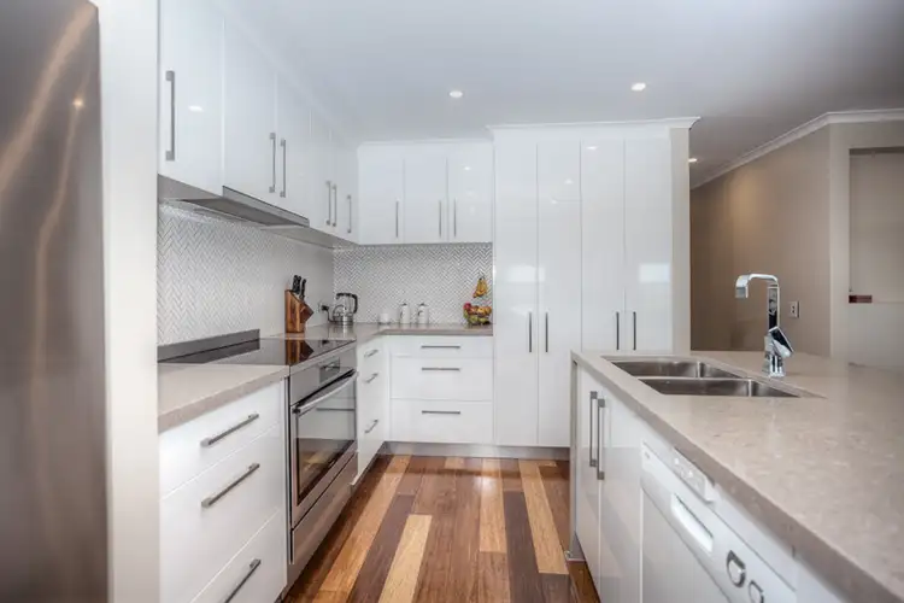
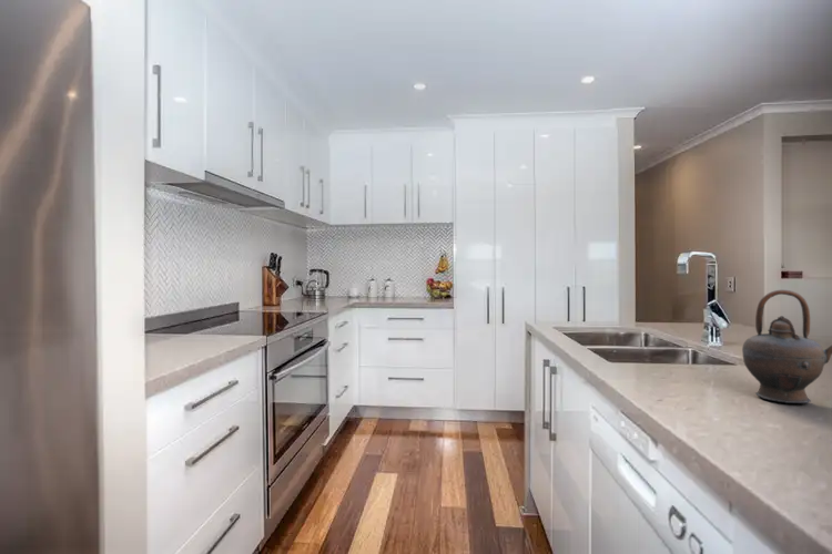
+ teapot [741,289,832,404]
